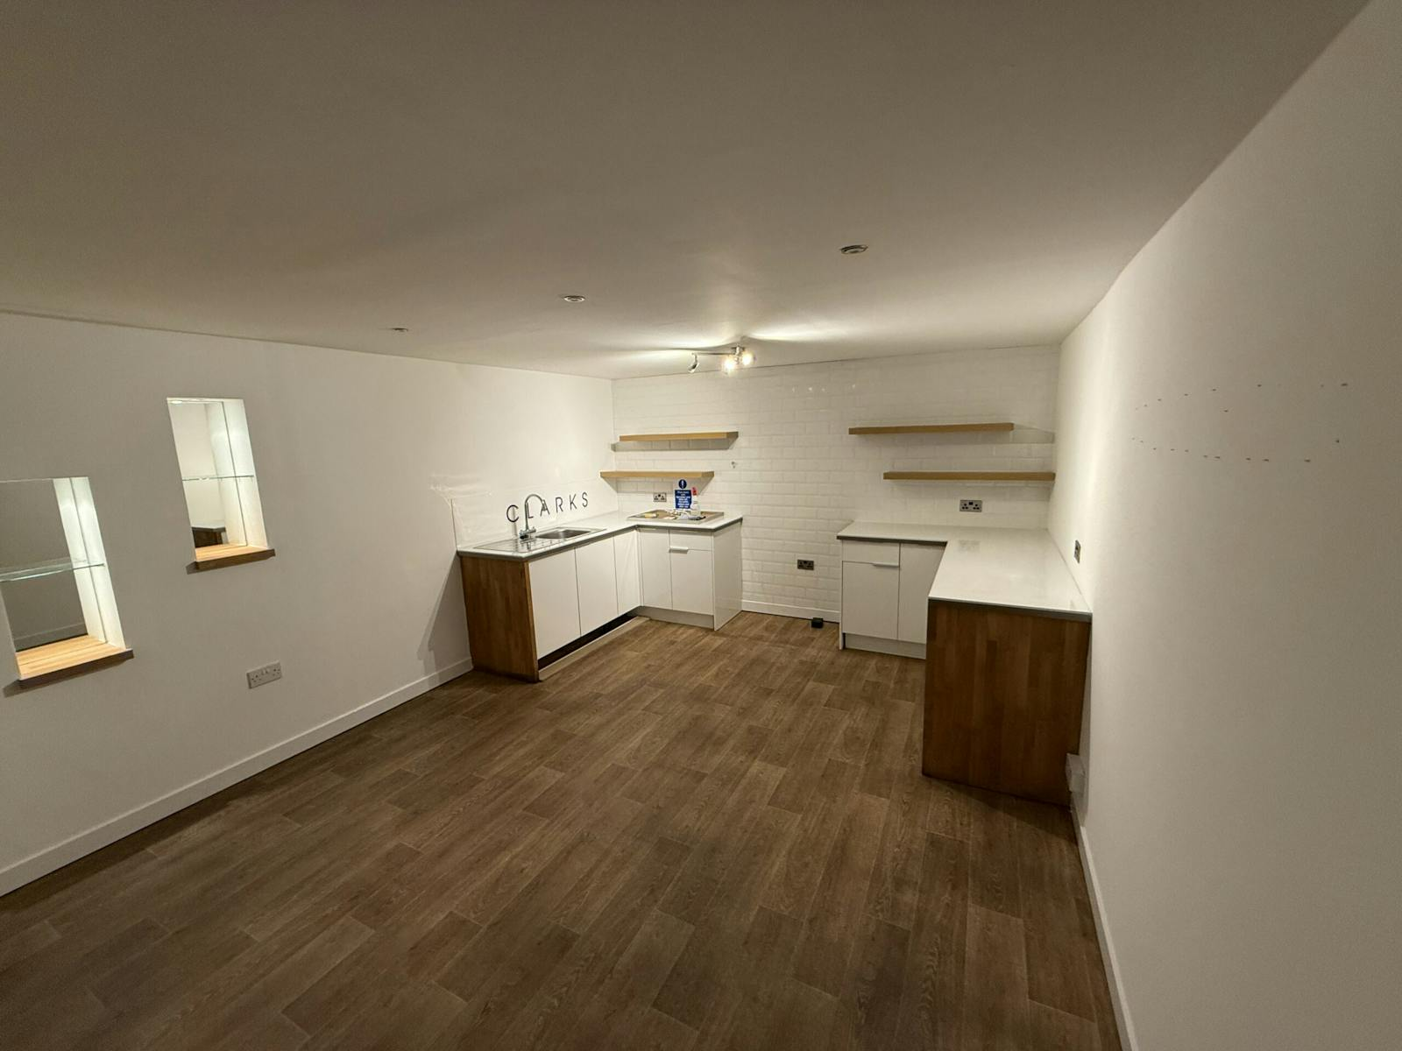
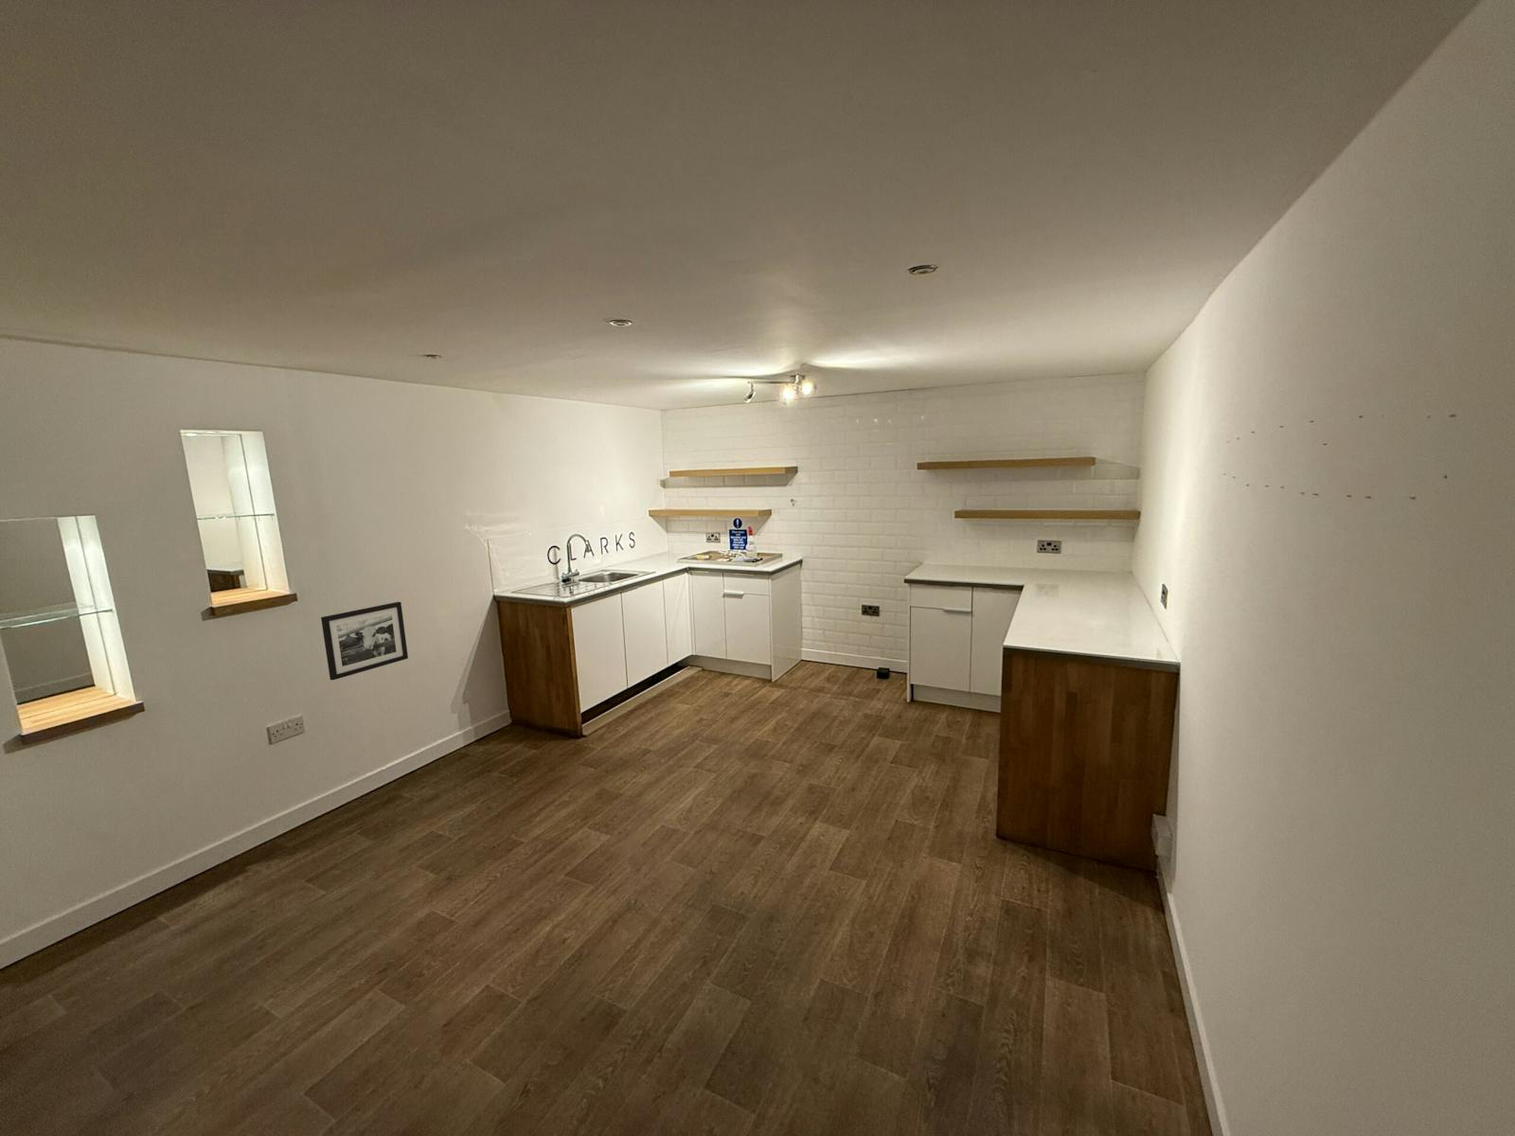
+ picture frame [320,601,409,681]
